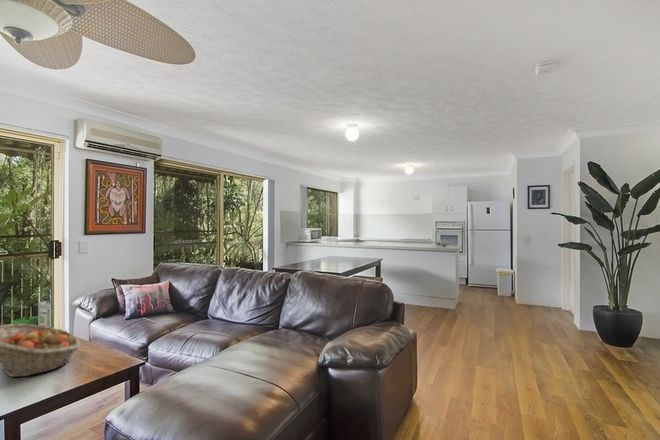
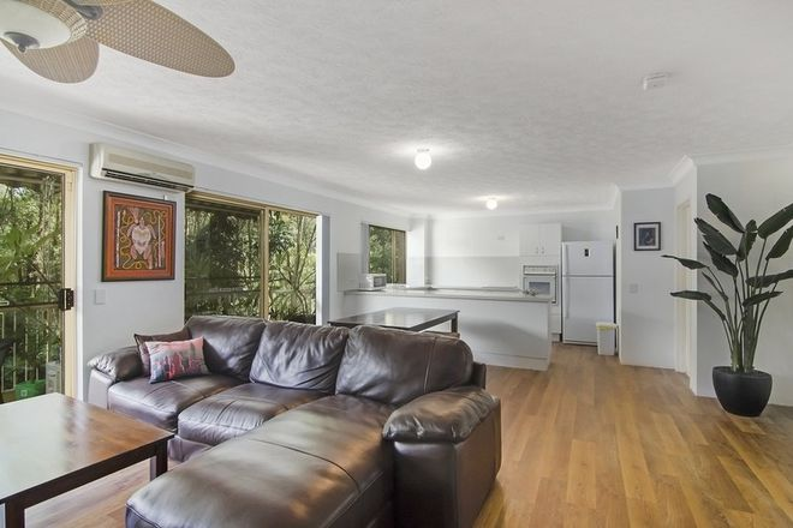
- fruit basket [0,323,81,378]
